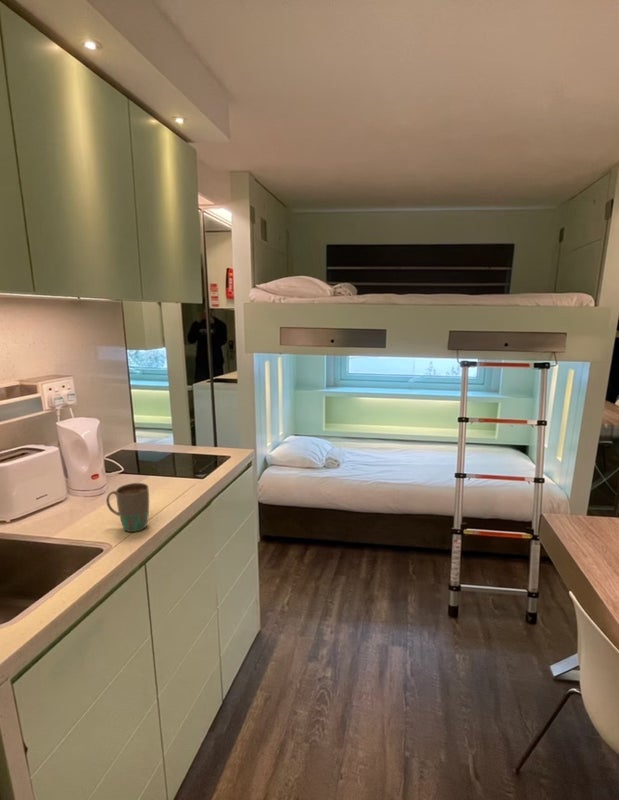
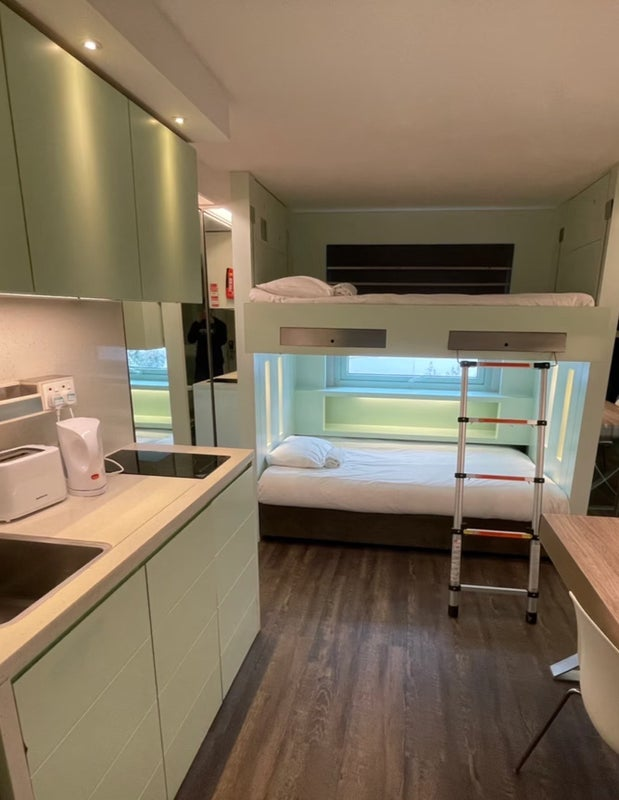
- mug [105,482,150,533]
